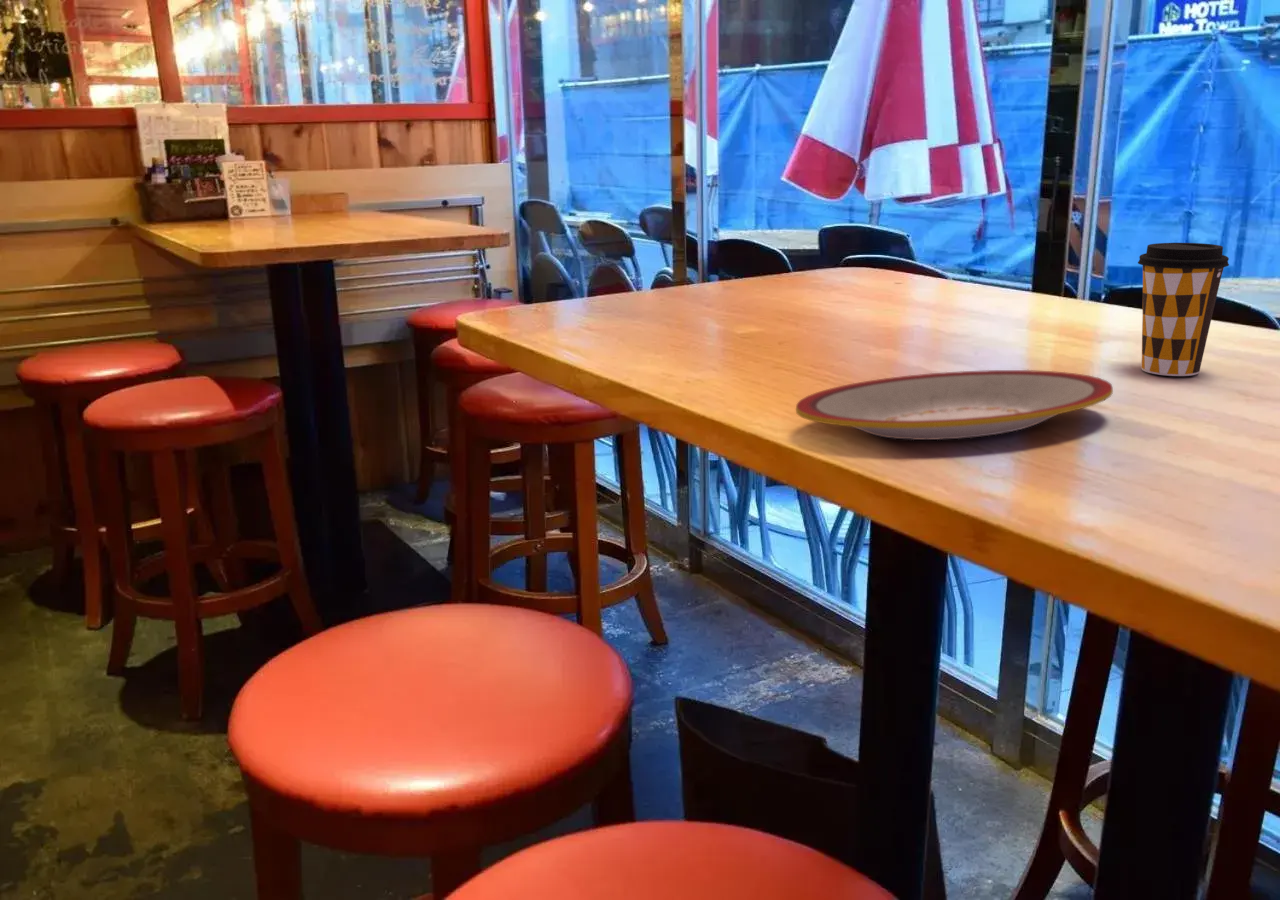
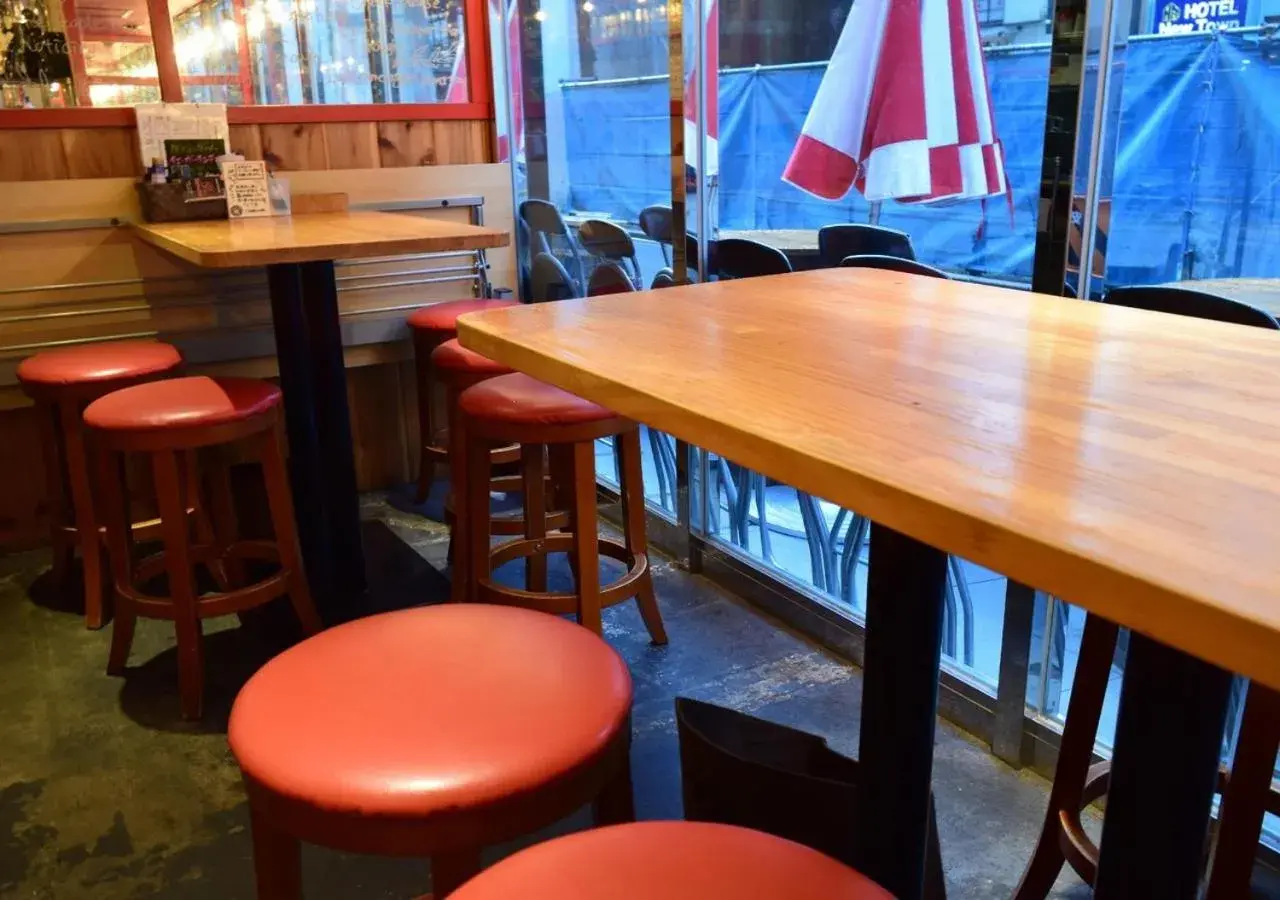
- coffee cup [1137,242,1230,377]
- plate [795,369,1114,441]
